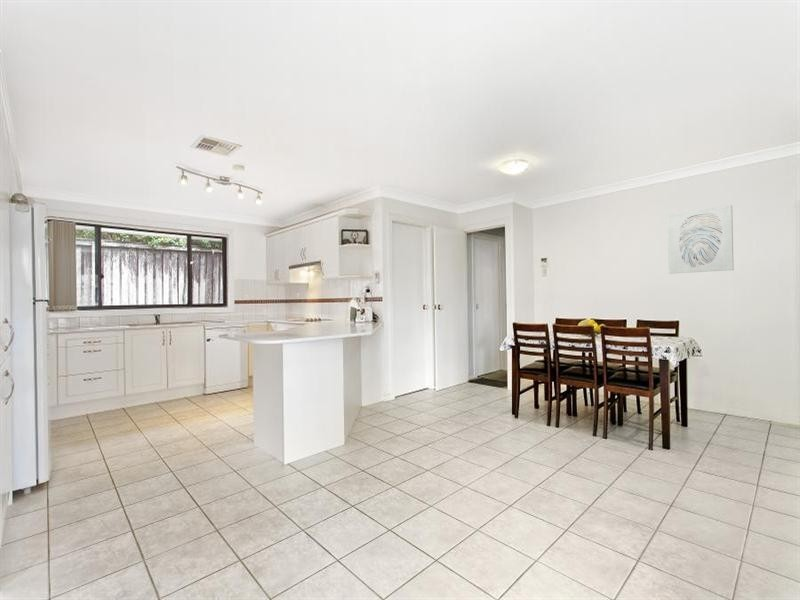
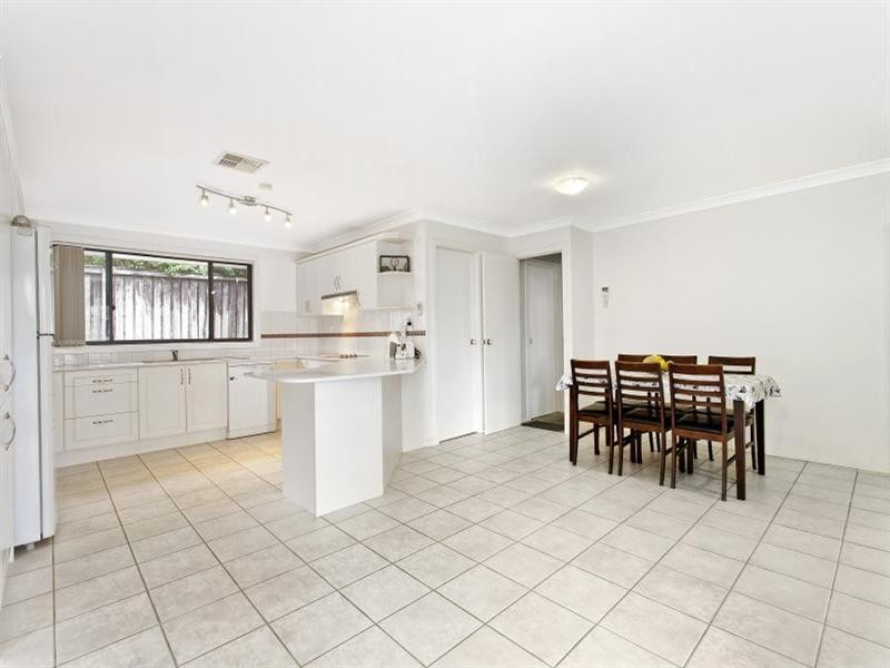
- wall art [667,204,735,275]
